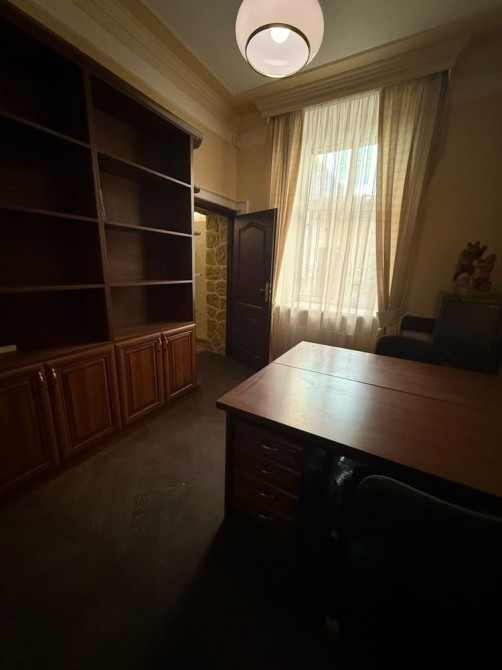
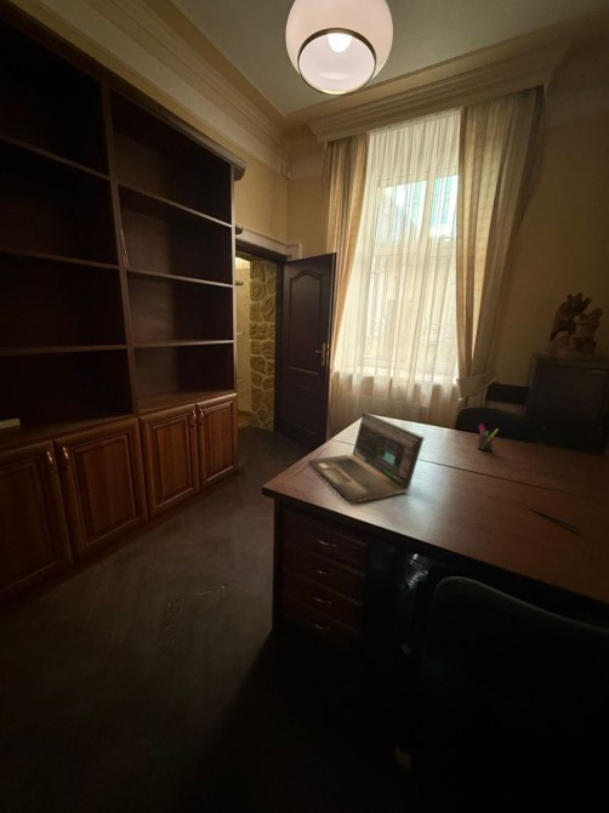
+ pen [529,507,581,531]
+ laptop [307,411,426,505]
+ pen holder [477,422,500,453]
